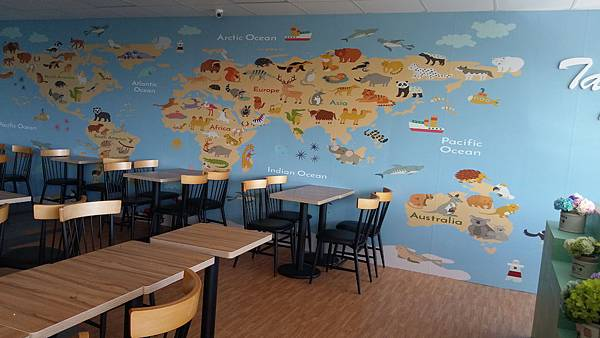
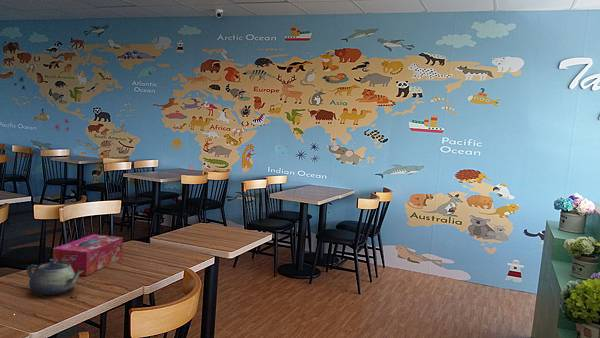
+ tissue box [52,233,124,277]
+ teapot [26,258,84,296]
